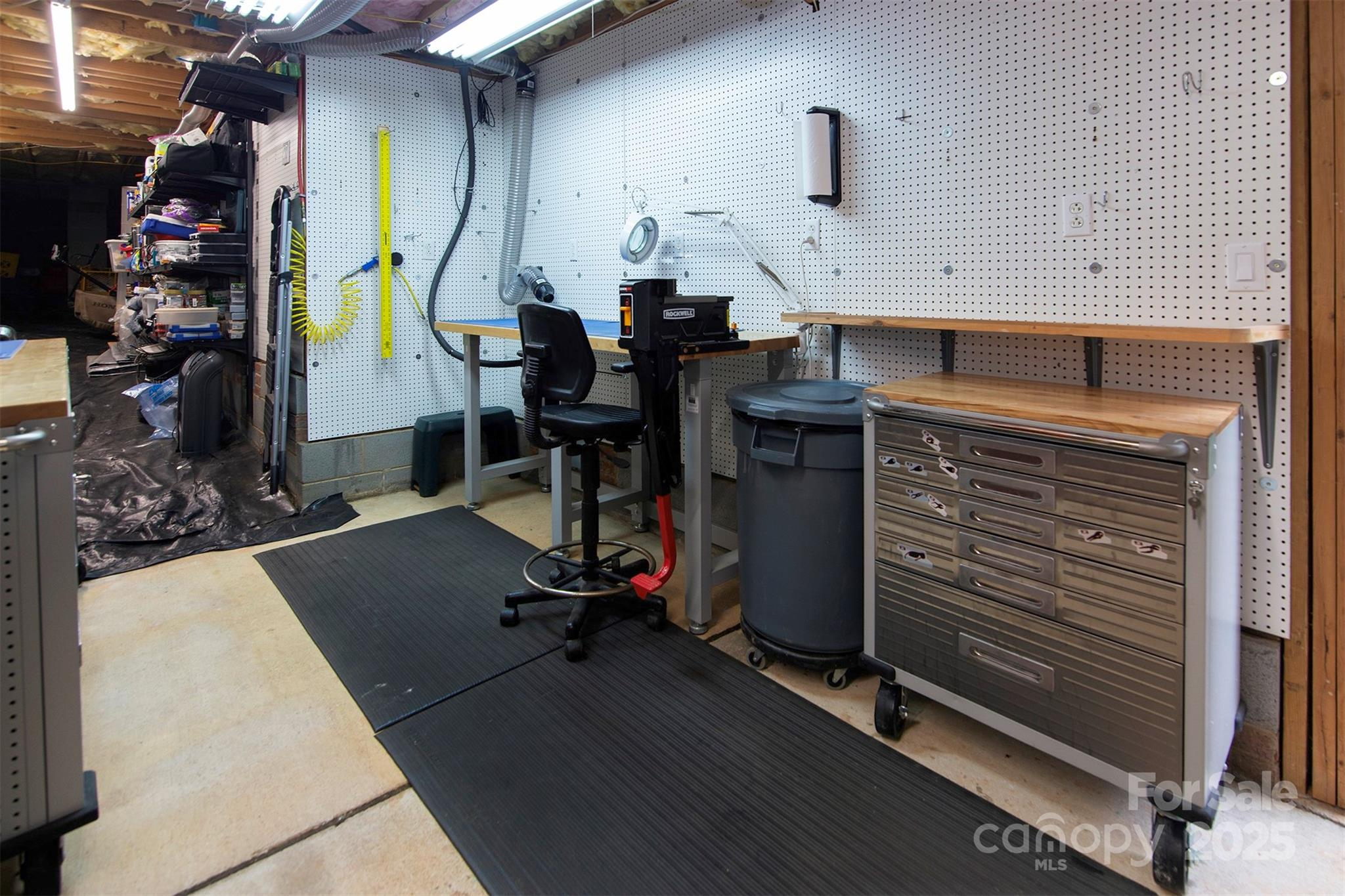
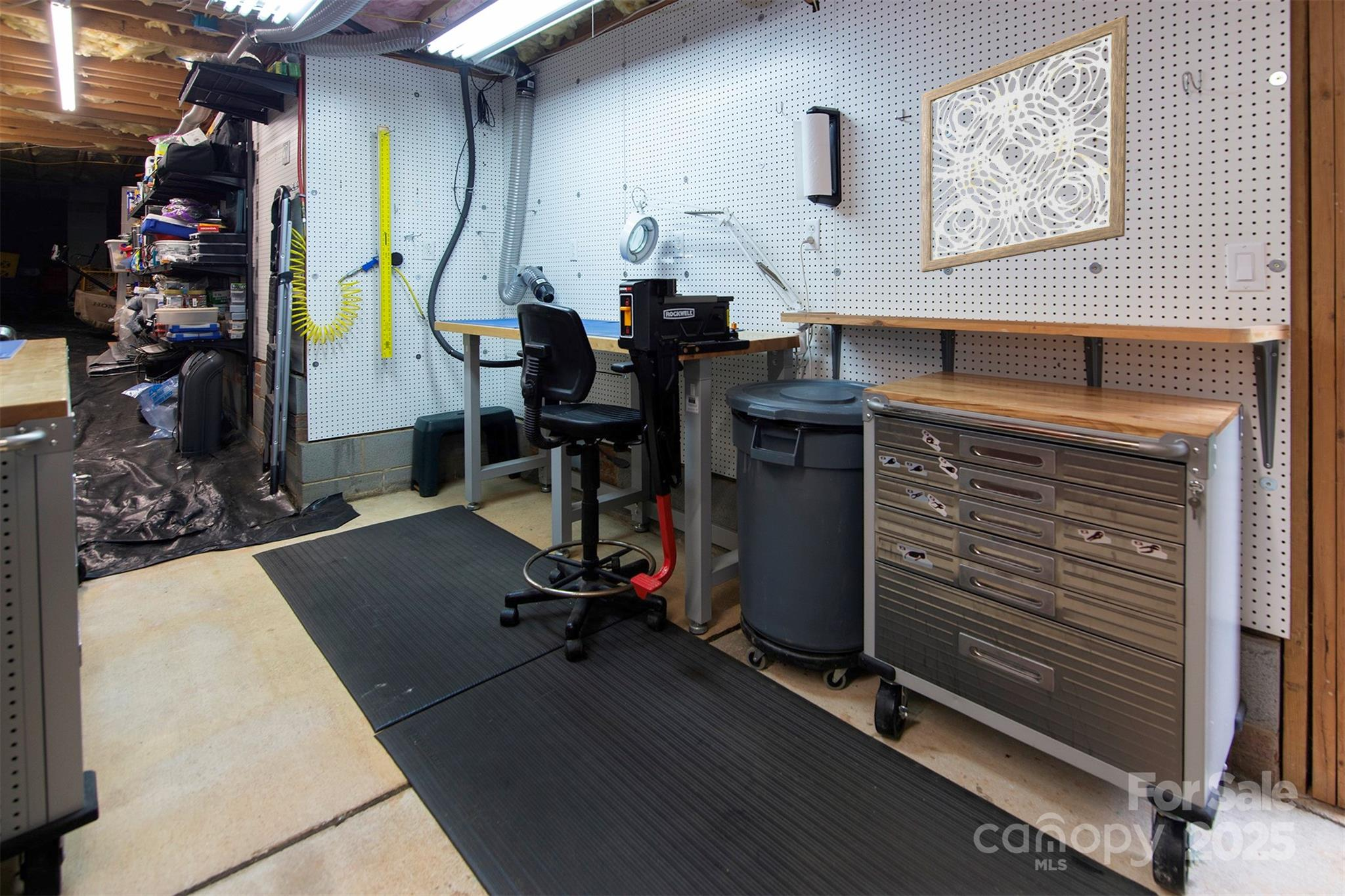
+ wall art [921,15,1128,273]
